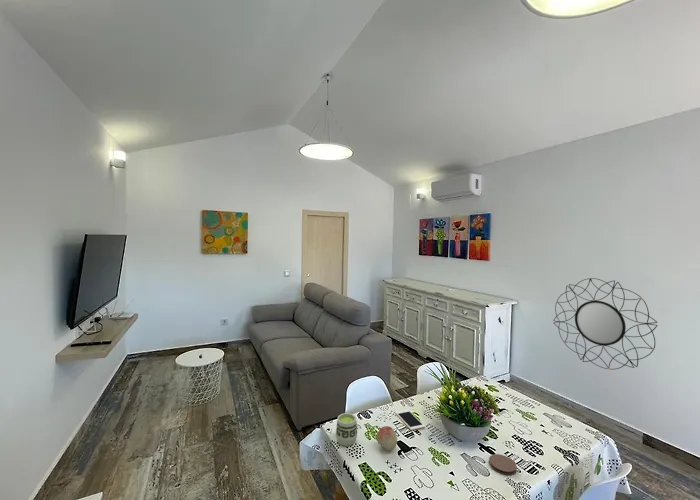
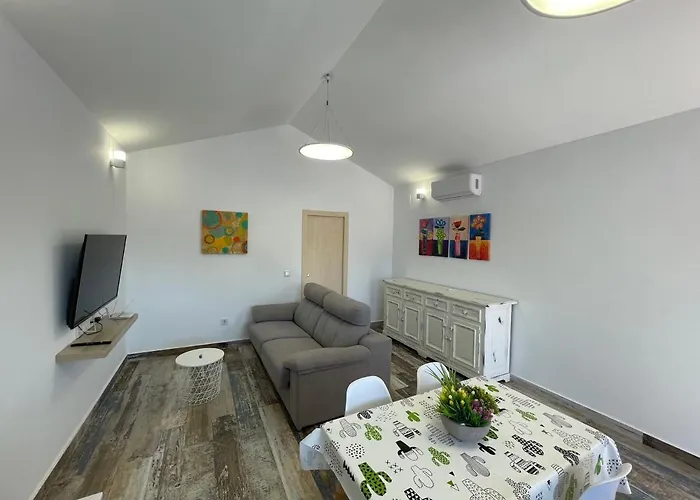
- cup [335,412,358,447]
- coaster [488,453,518,476]
- fruit [376,425,398,451]
- home mirror [552,277,659,370]
- cell phone [394,409,426,431]
